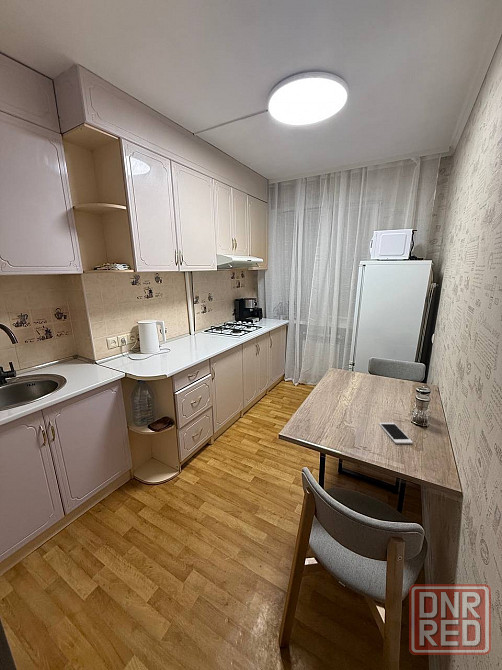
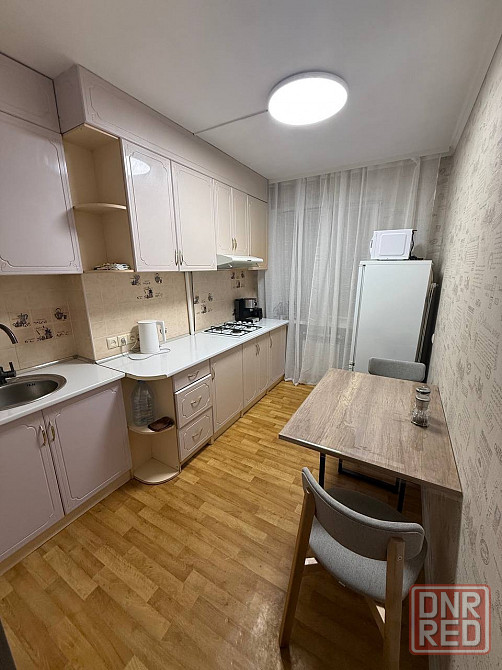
- cell phone [378,422,414,444]
